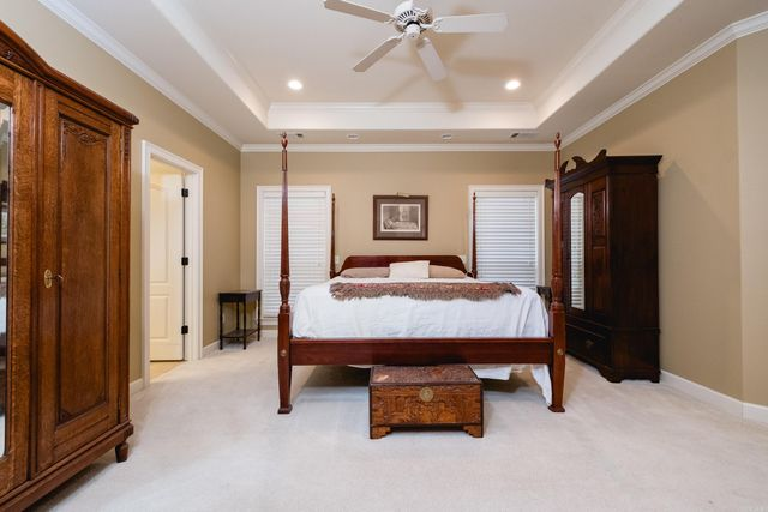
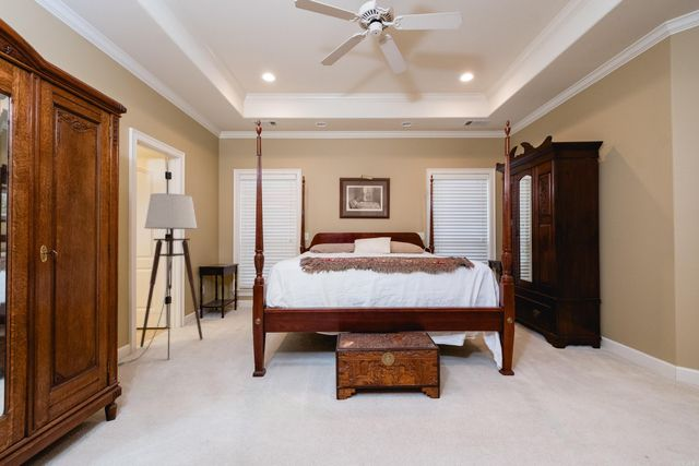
+ floor lamp [117,192,203,367]
